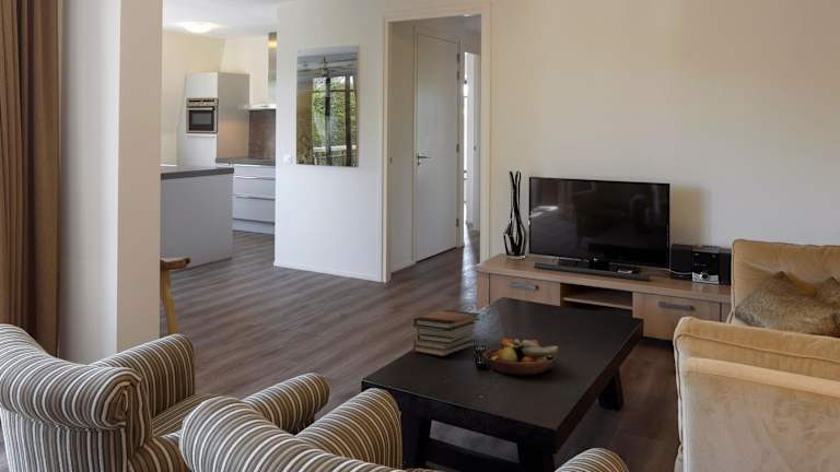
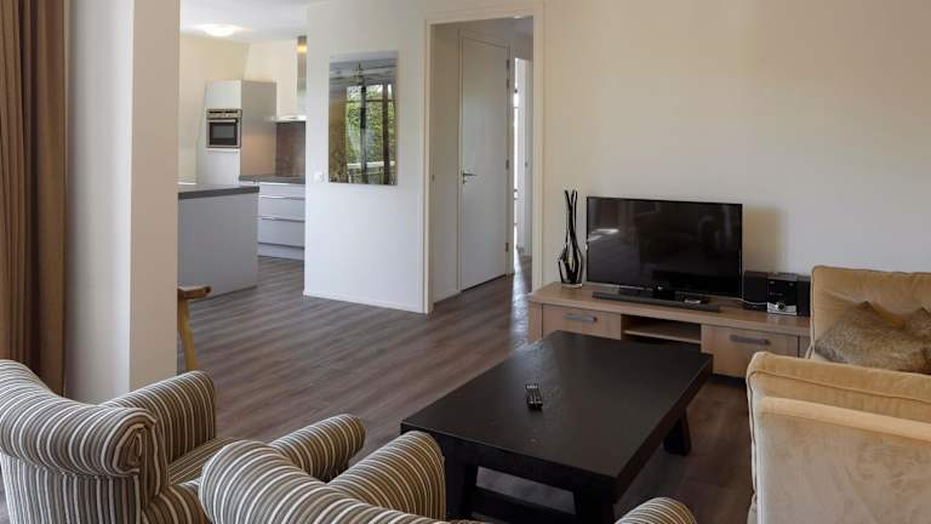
- fruit bowl [481,338,560,376]
- book stack [411,309,481,357]
